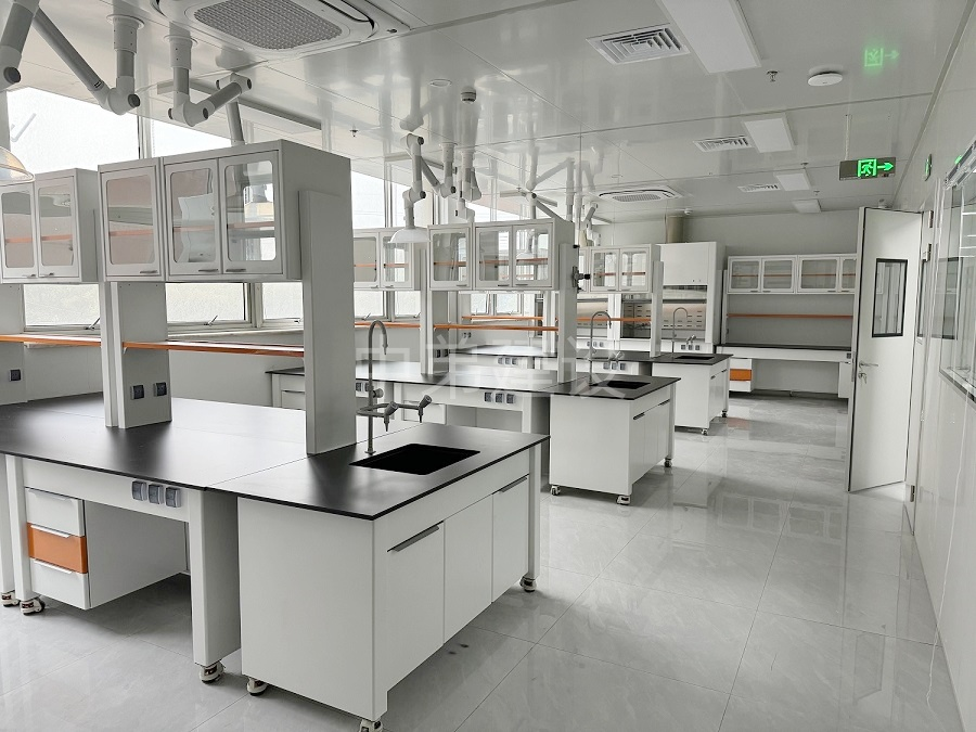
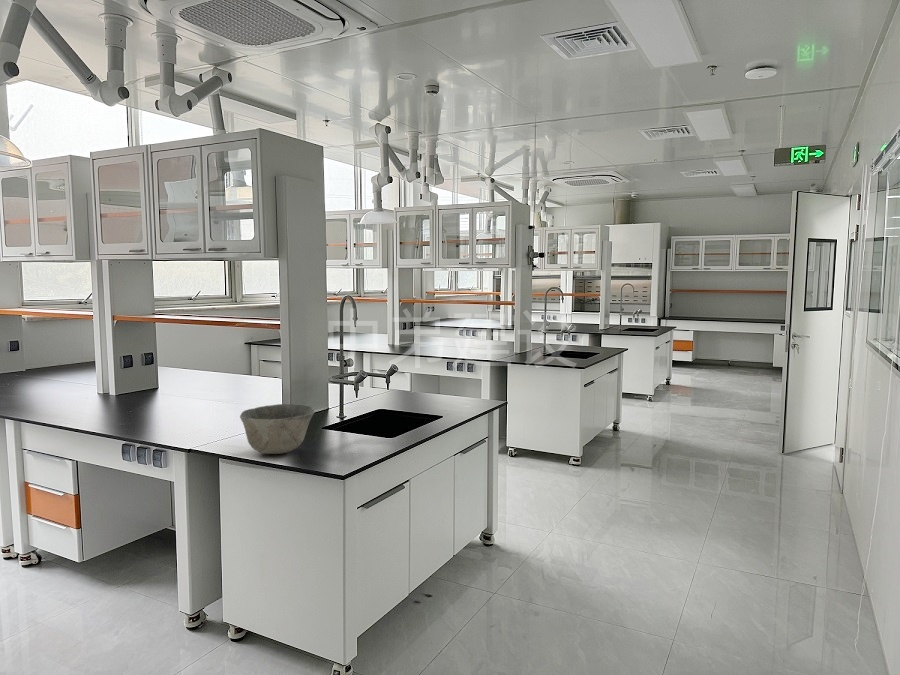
+ bowl [239,403,315,455]
